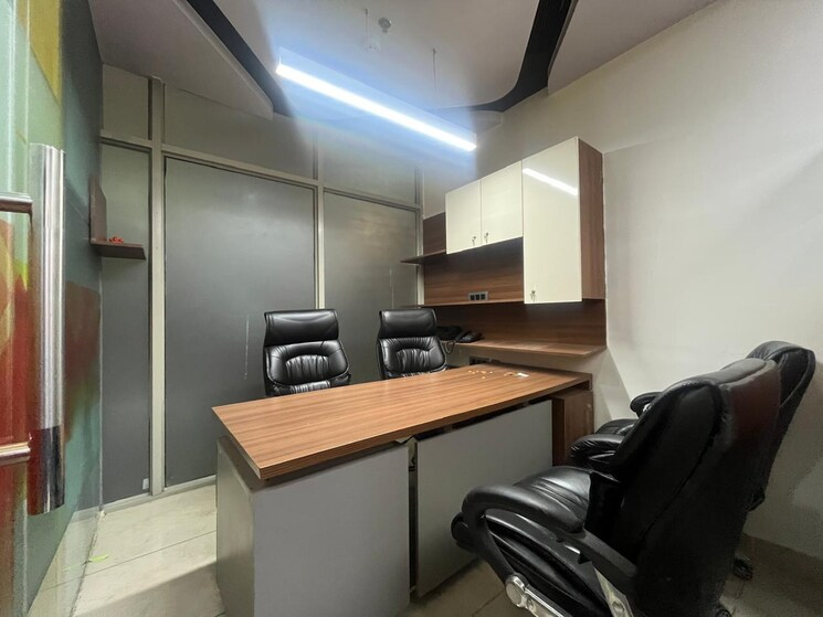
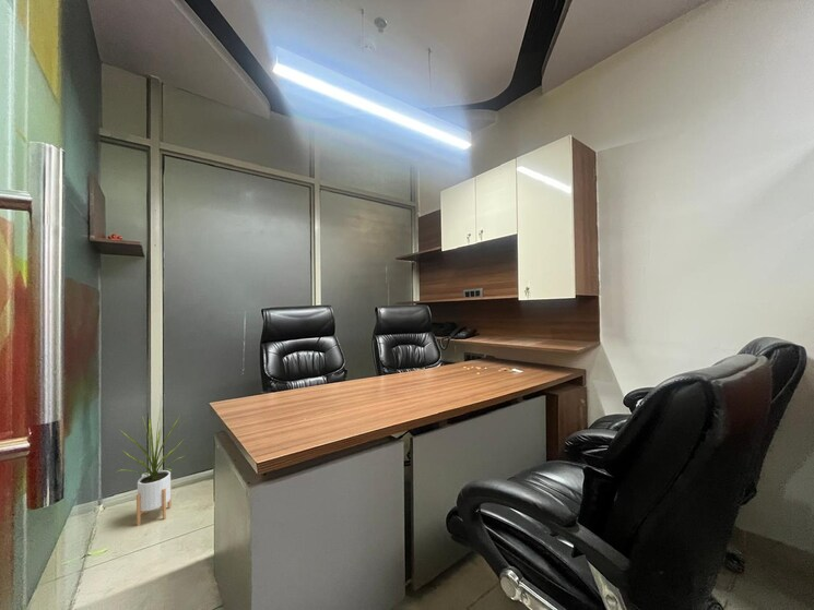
+ house plant [115,410,186,527]
